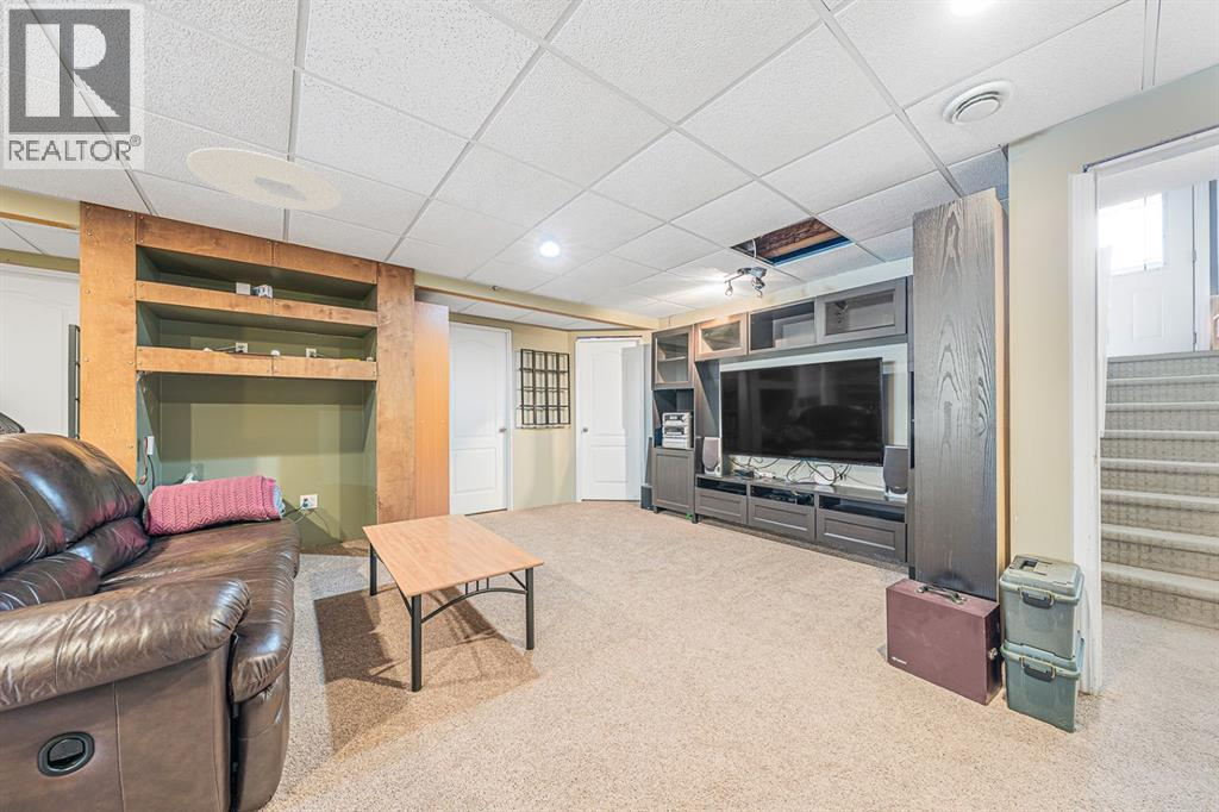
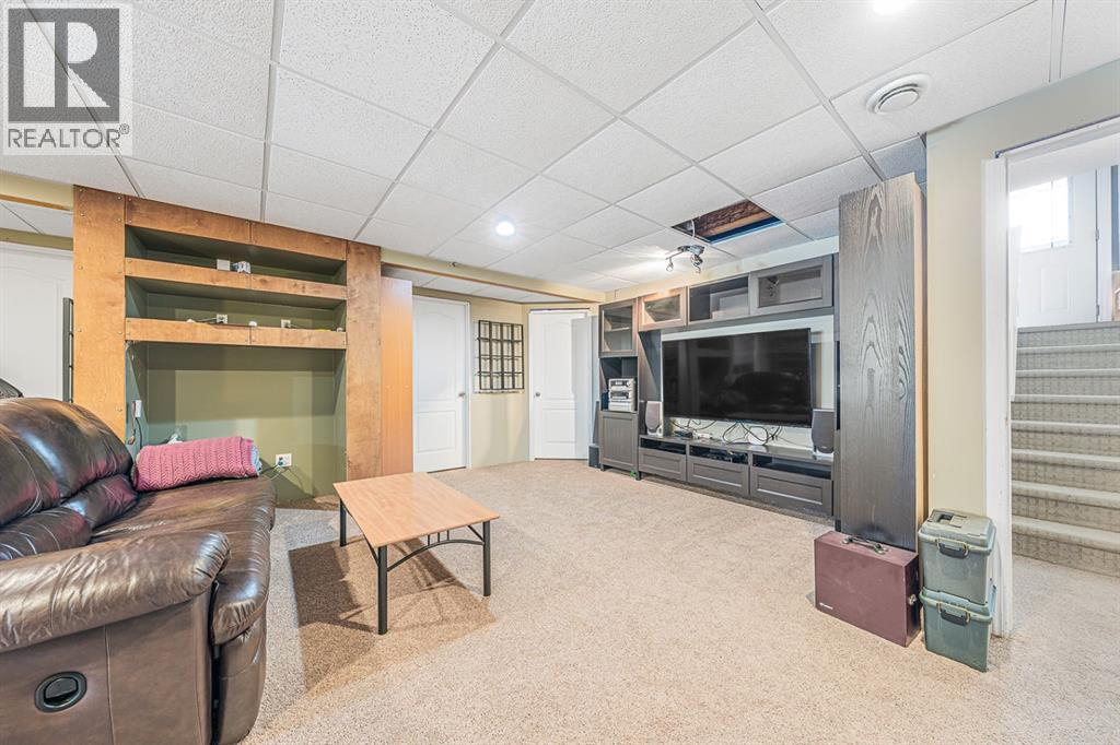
- ceiling light [186,146,343,212]
